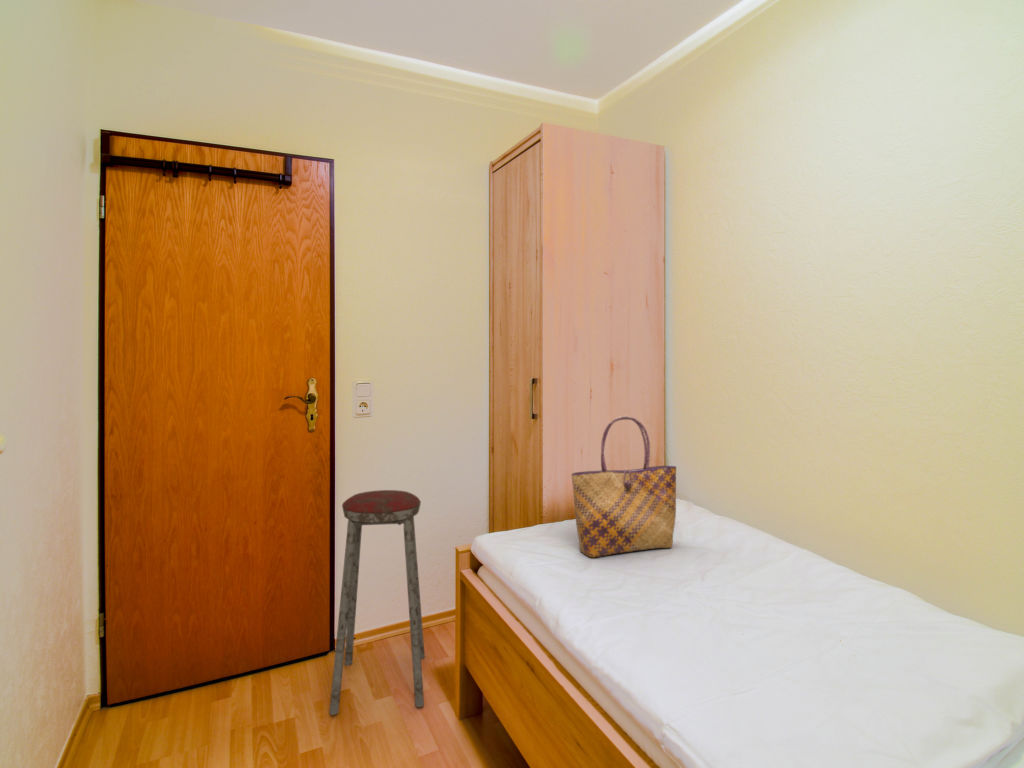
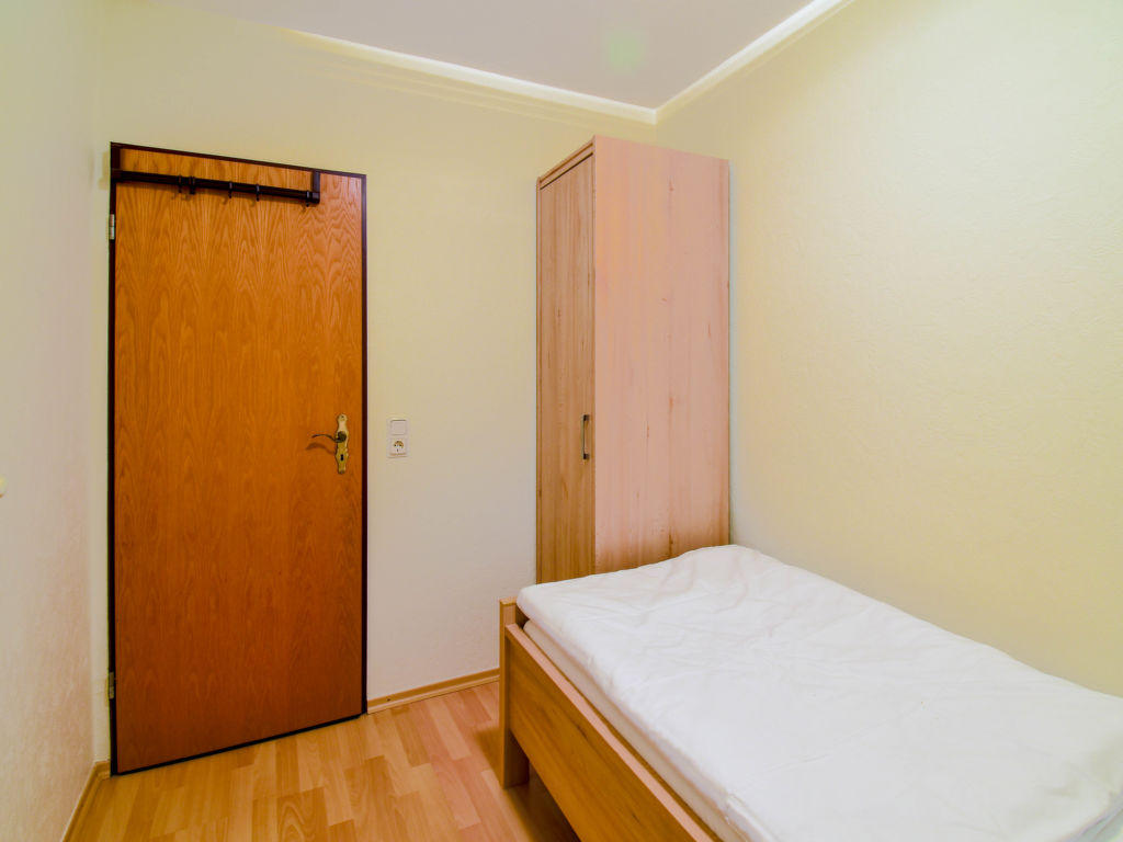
- tote bag [570,415,677,558]
- music stool [328,489,426,716]
